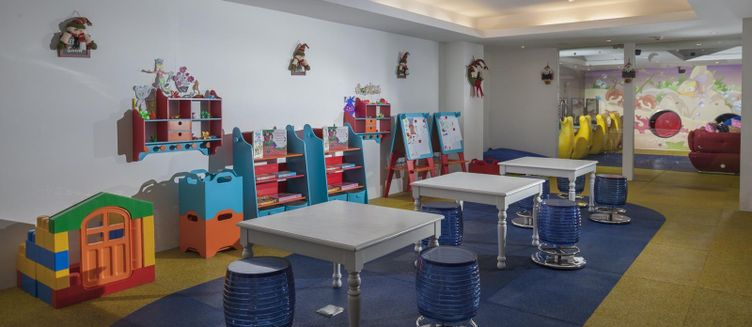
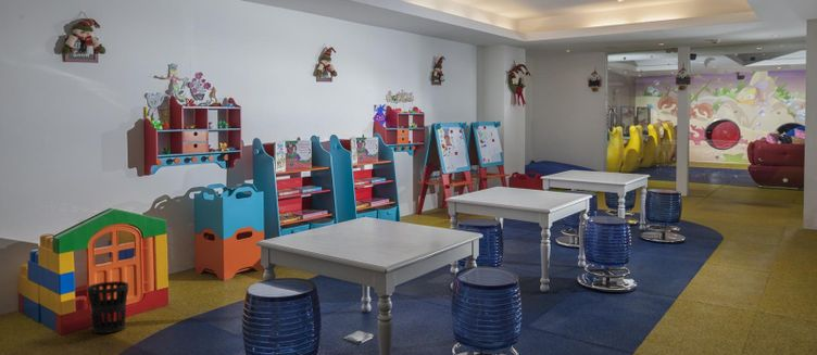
+ wastebasket [86,280,129,334]
